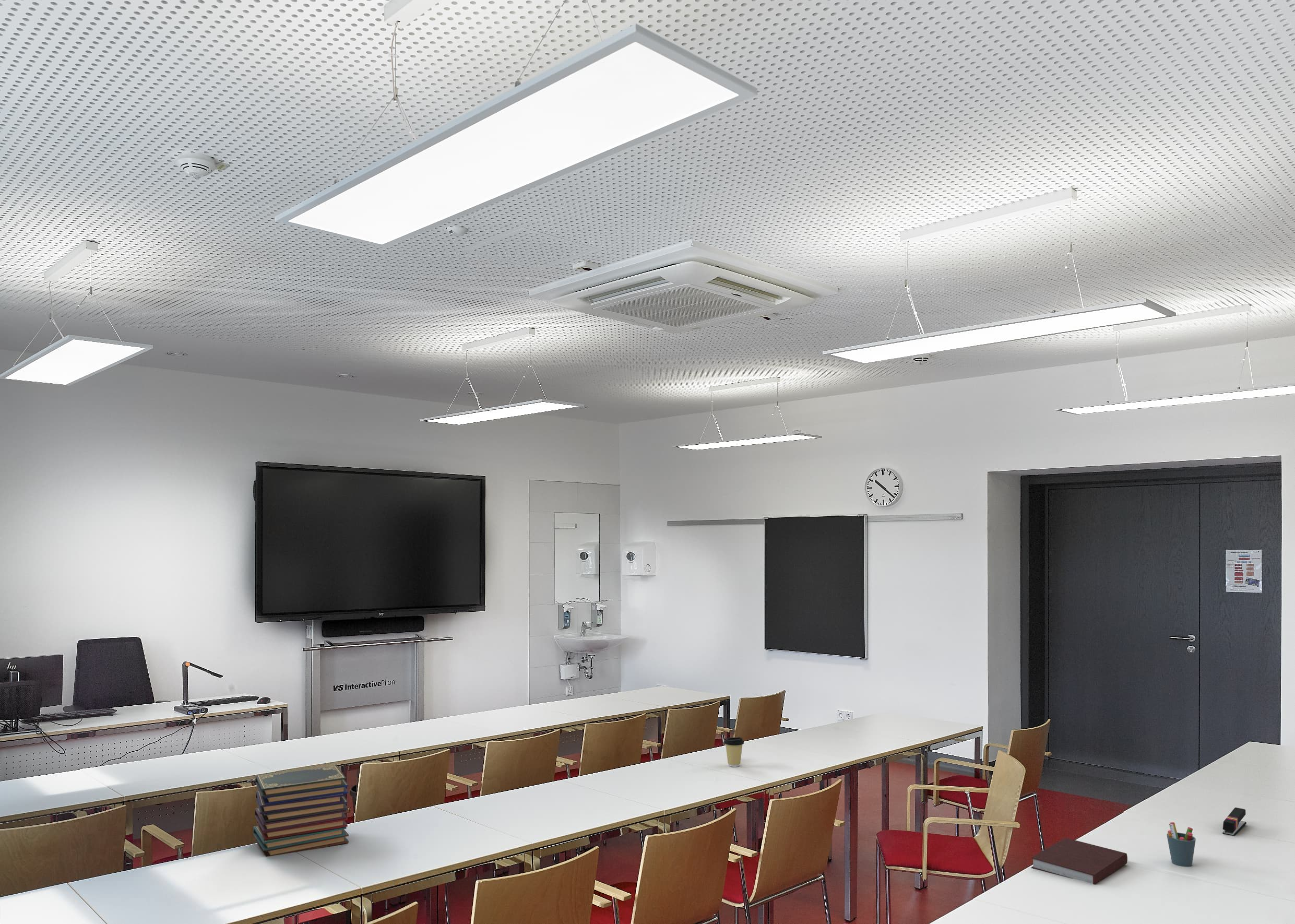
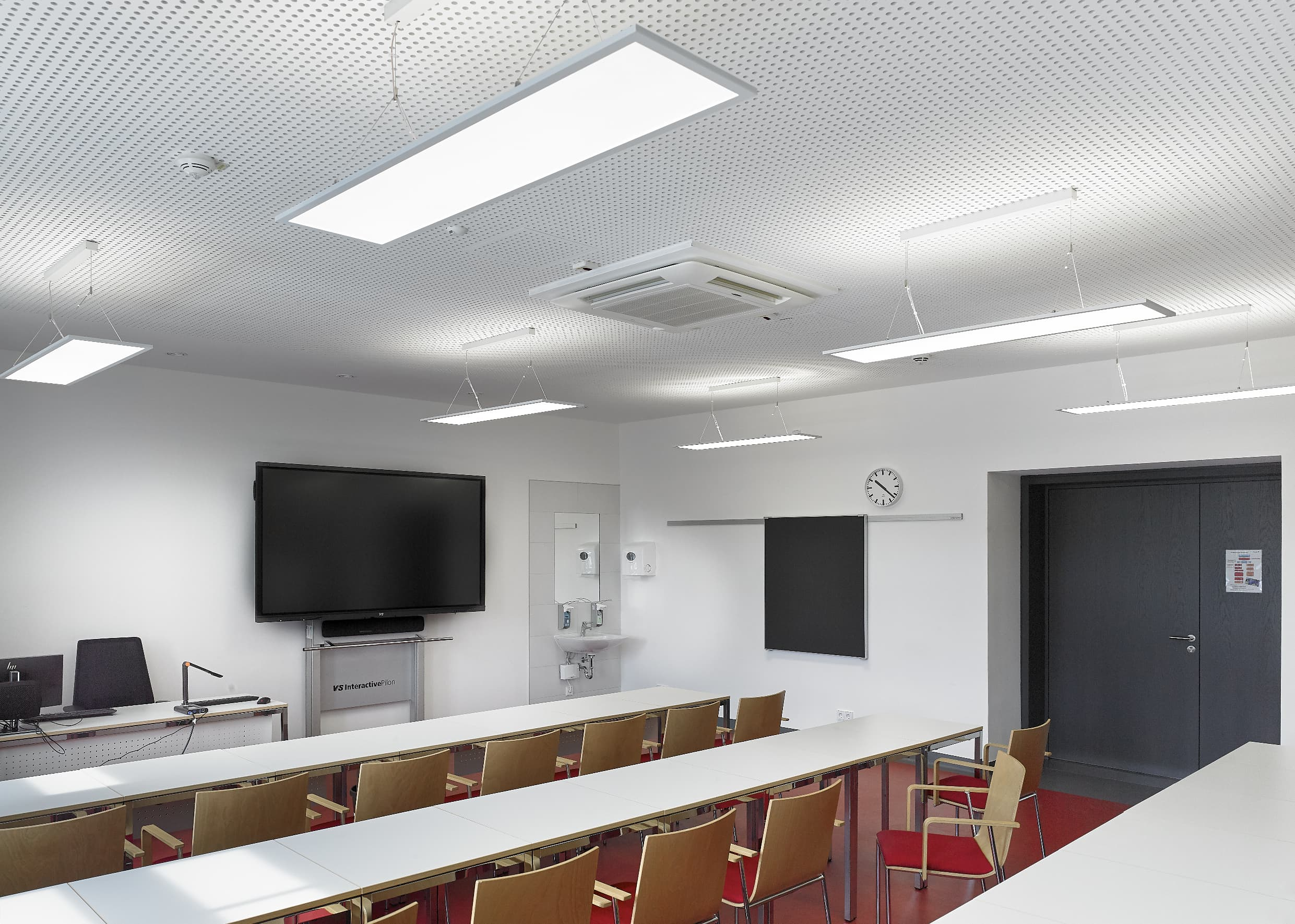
- notebook [1031,837,1128,885]
- book stack [253,765,349,857]
- stapler [1222,807,1247,836]
- coffee cup [723,737,745,767]
- pen holder [1166,822,1196,867]
